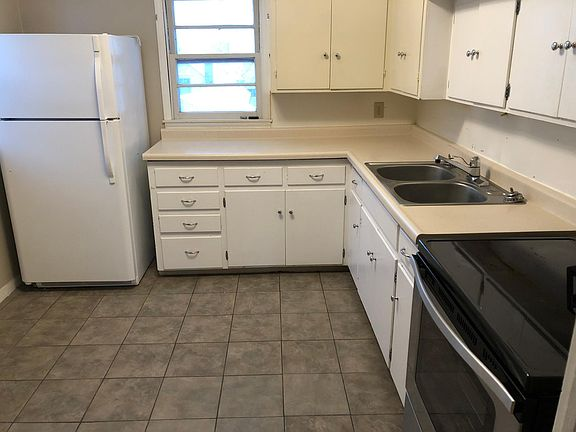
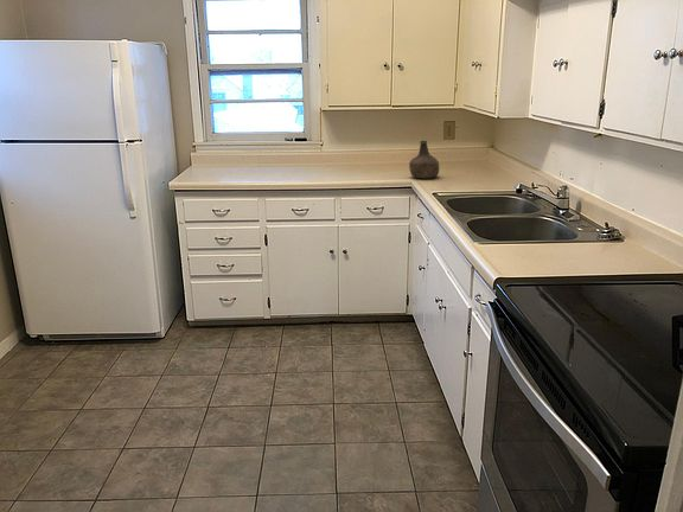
+ bottle [408,140,440,180]
